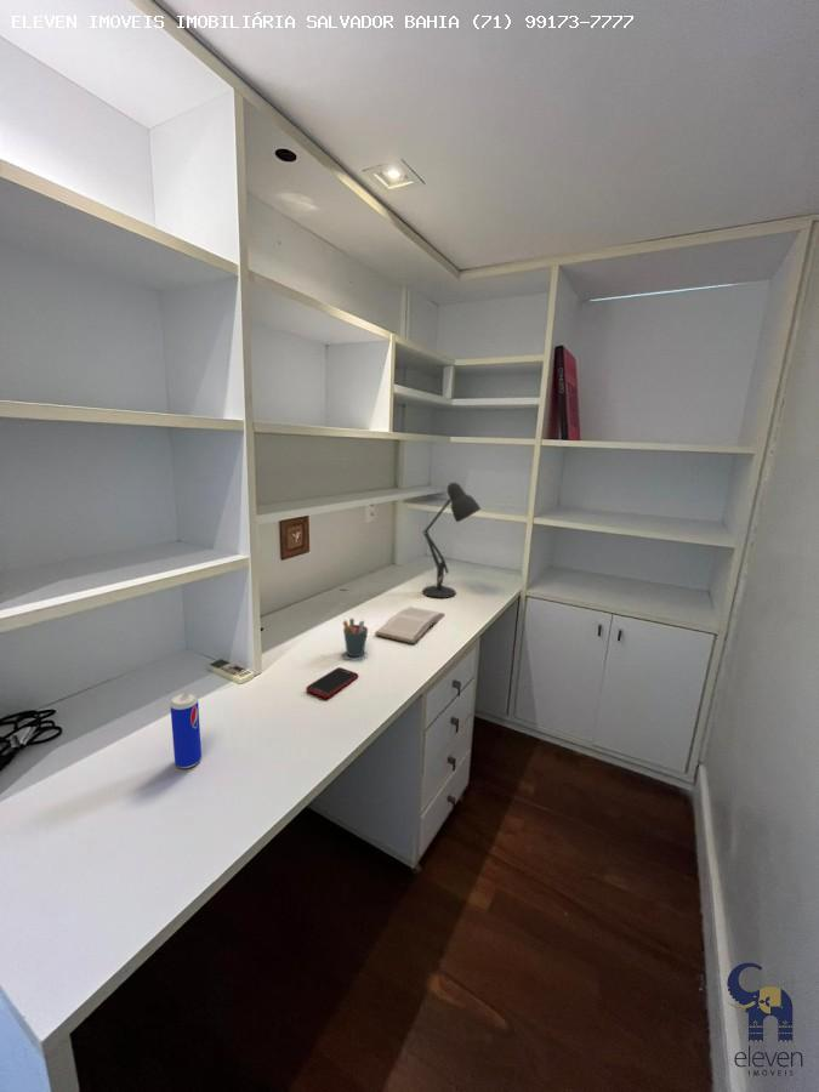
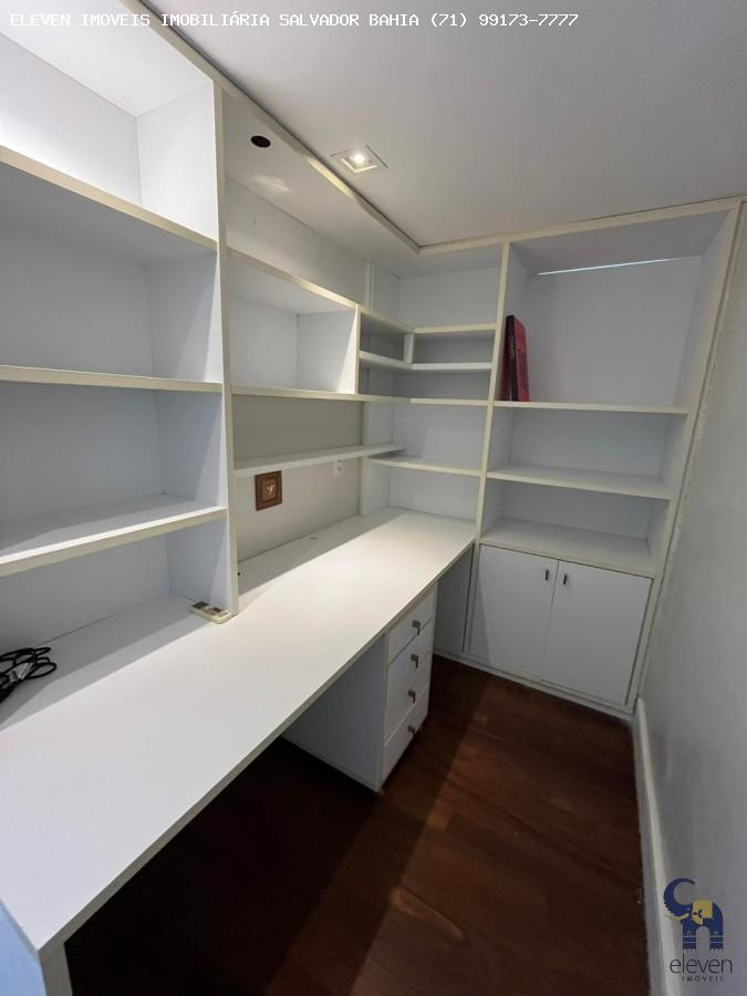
- desk lamp [422,480,482,599]
- book [374,605,445,644]
- beverage can [169,692,203,769]
- cell phone [305,666,359,699]
- pen holder [342,618,369,658]
